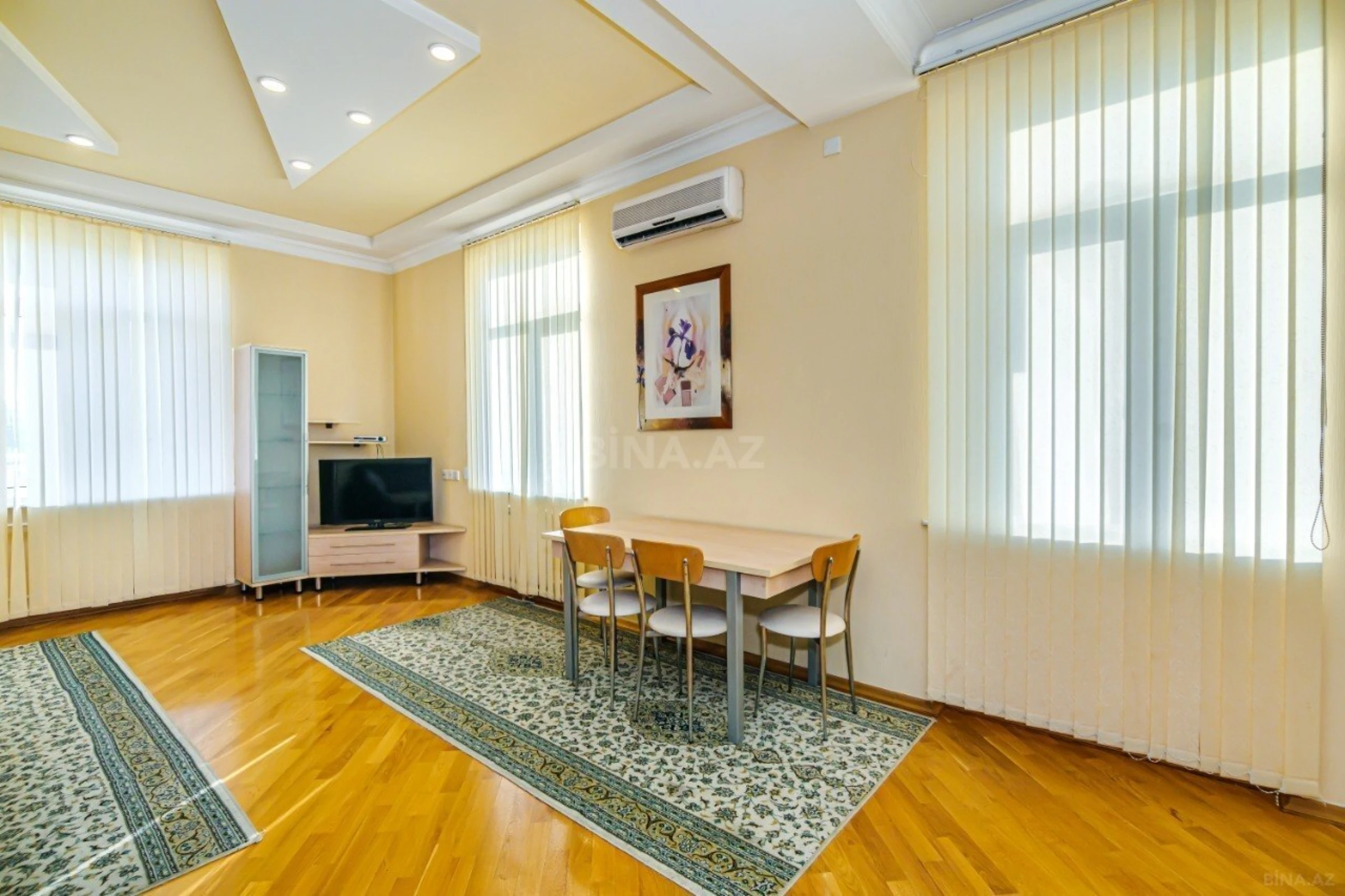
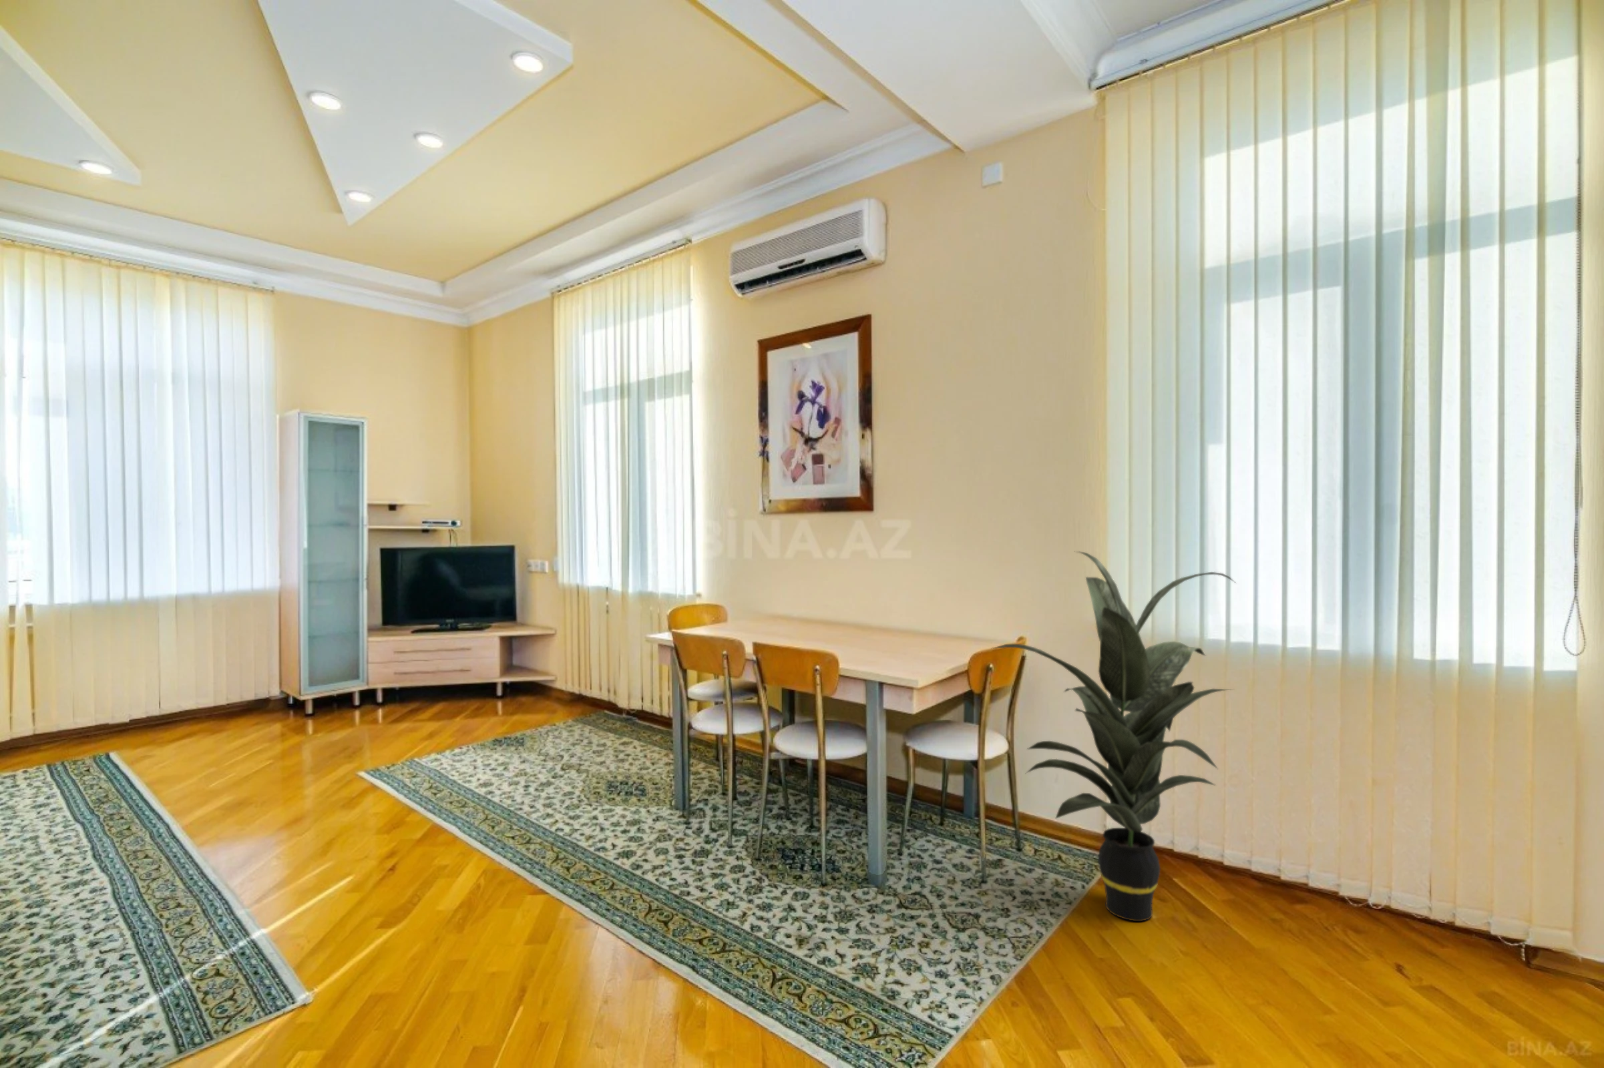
+ indoor plant [991,551,1238,921]
